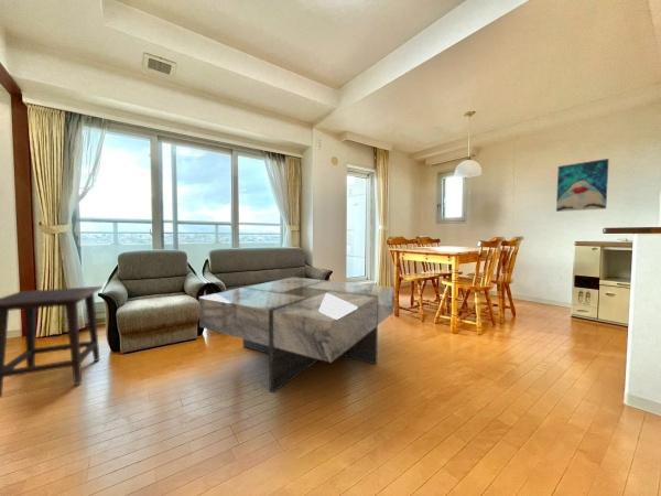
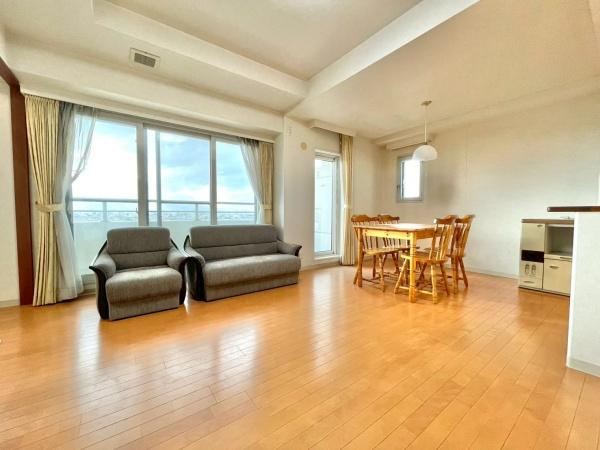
- wall art [555,158,610,213]
- coffee table [198,276,395,393]
- side table [0,285,104,399]
